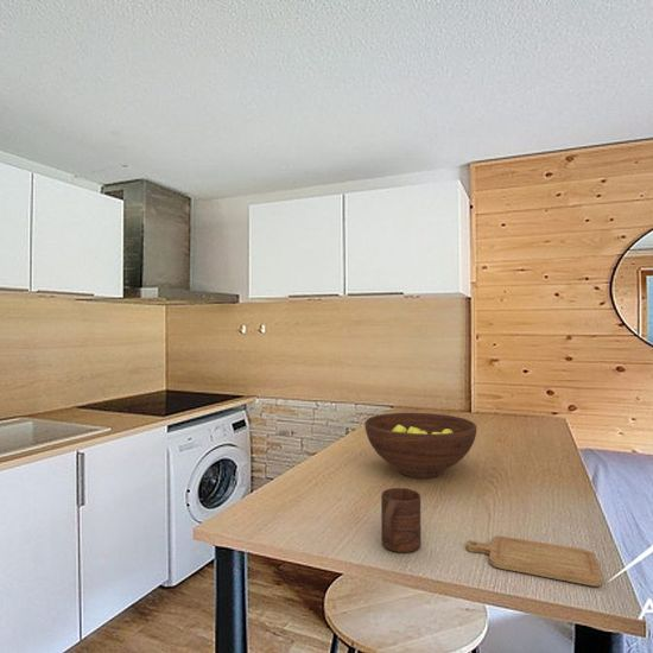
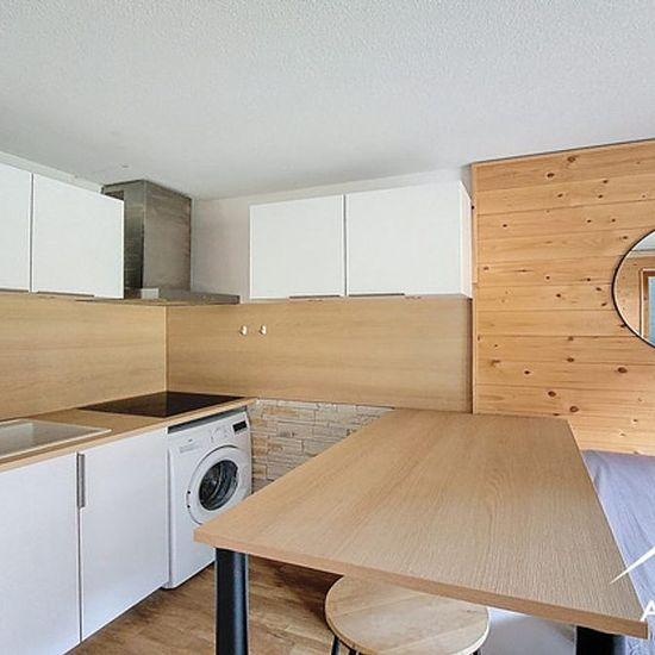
- cup [380,487,421,553]
- chopping board [465,534,603,588]
- fruit bowl [363,412,477,480]
